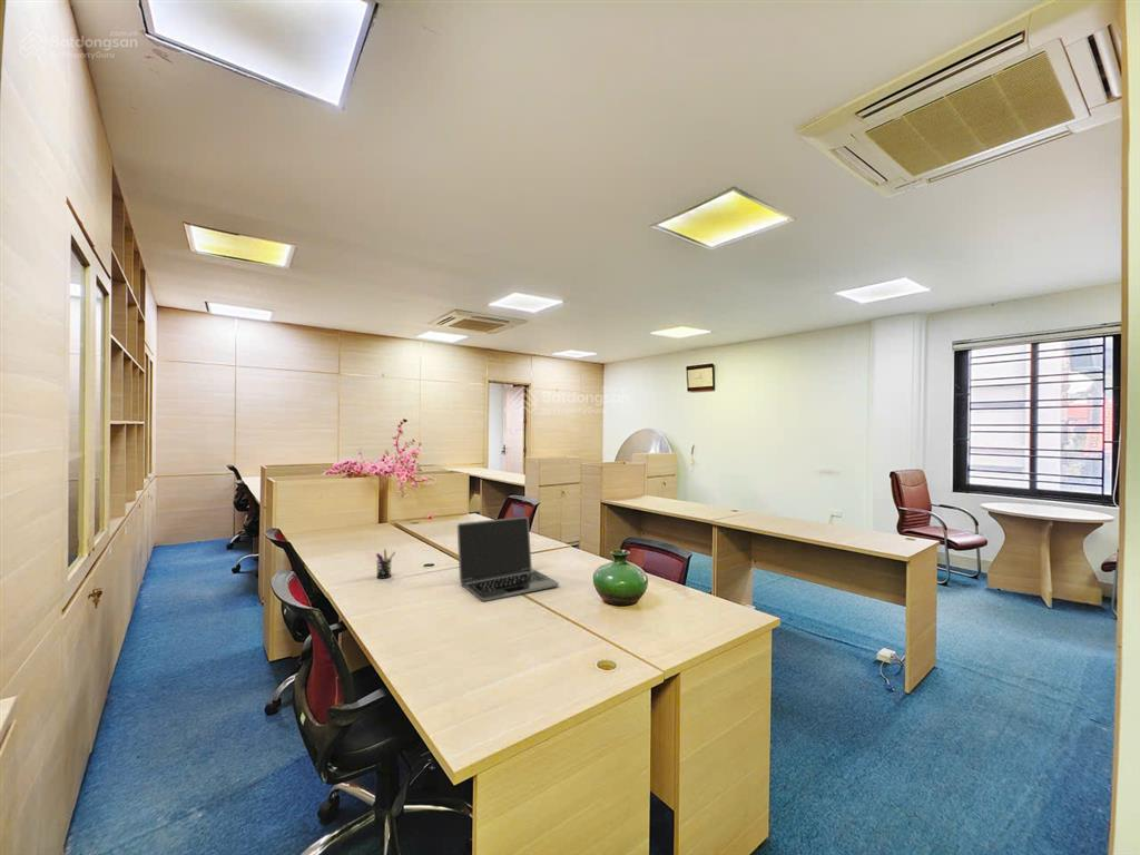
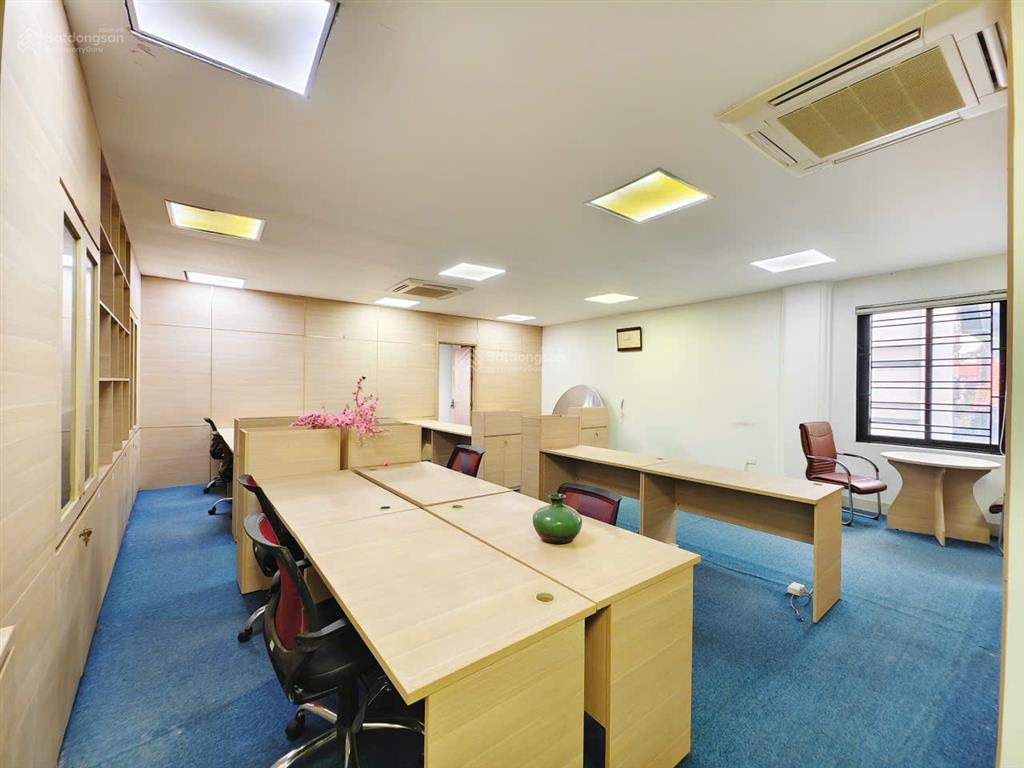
- pen holder [375,548,396,580]
- laptop [456,515,560,602]
